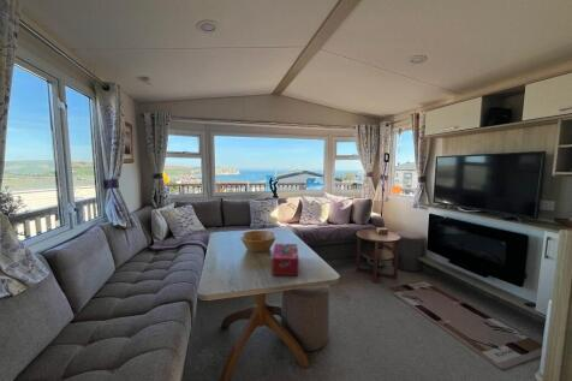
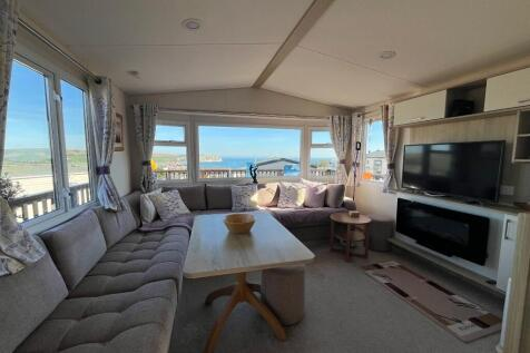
- tissue box [270,243,299,276]
